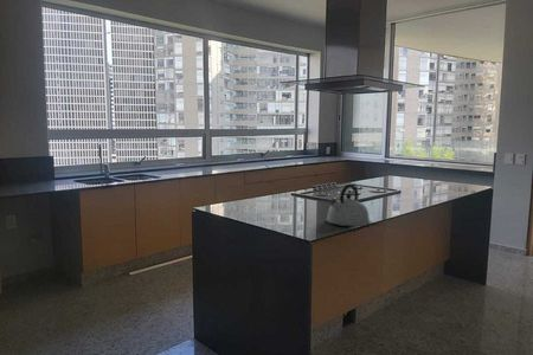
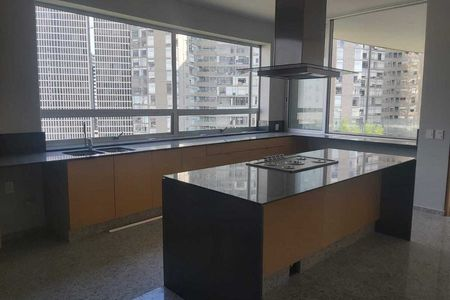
- kettle [325,183,371,227]
